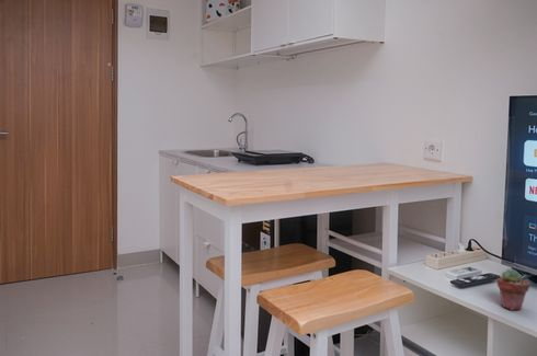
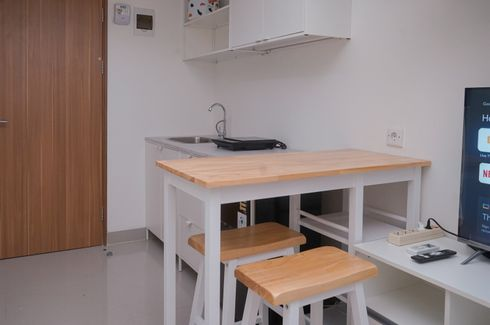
- potted succulent [496,268,530,311]
